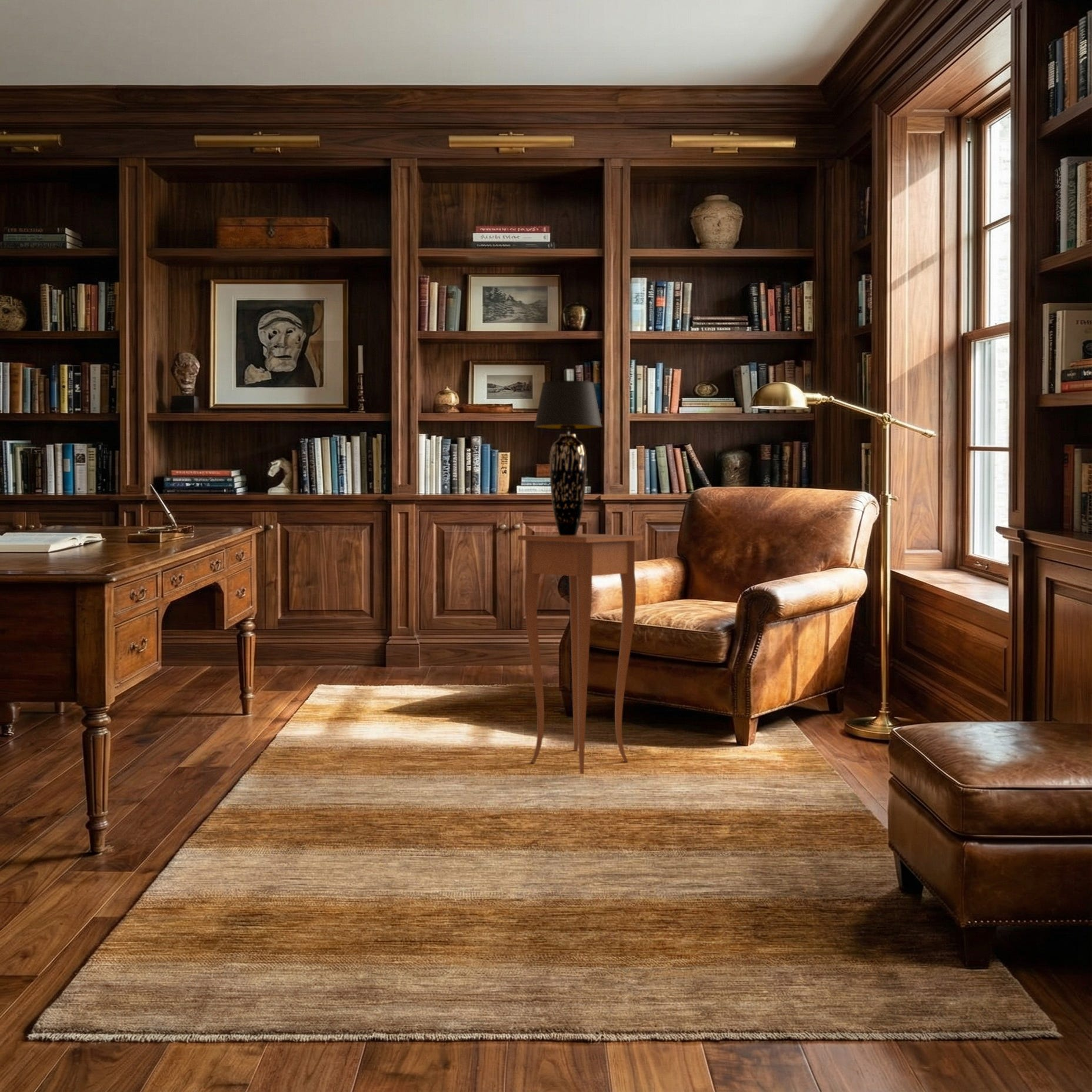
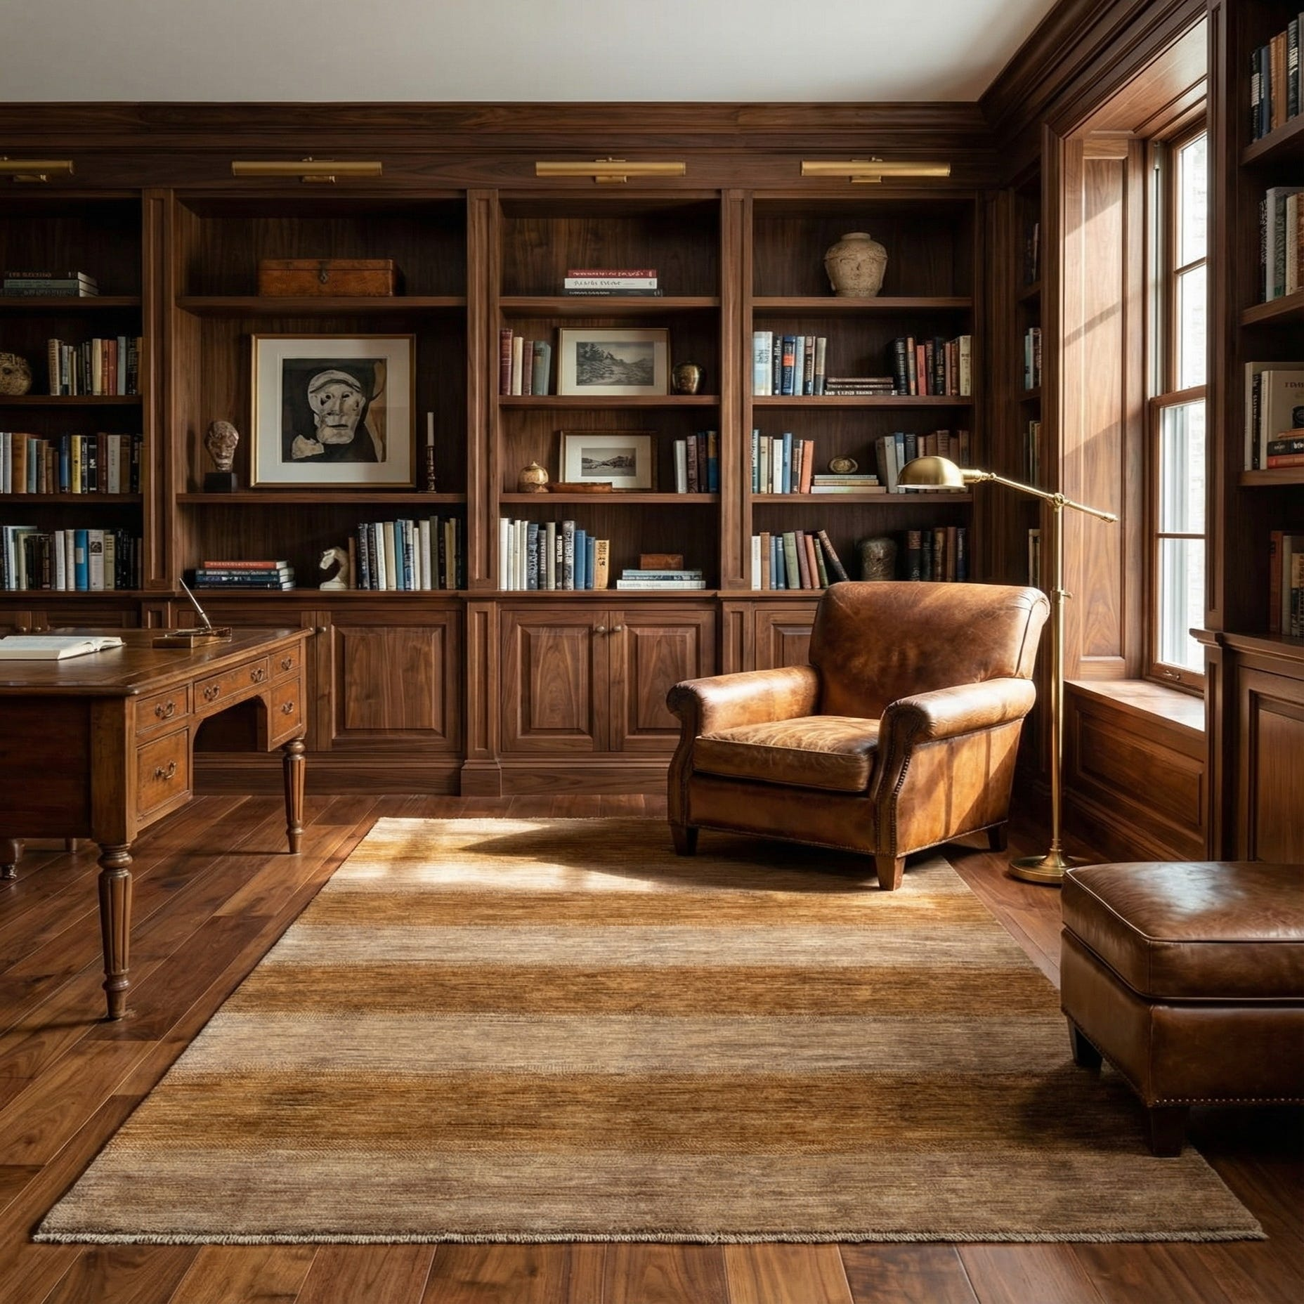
- table lamp [534,380,603,535]
- side table [517,533,644,775]
